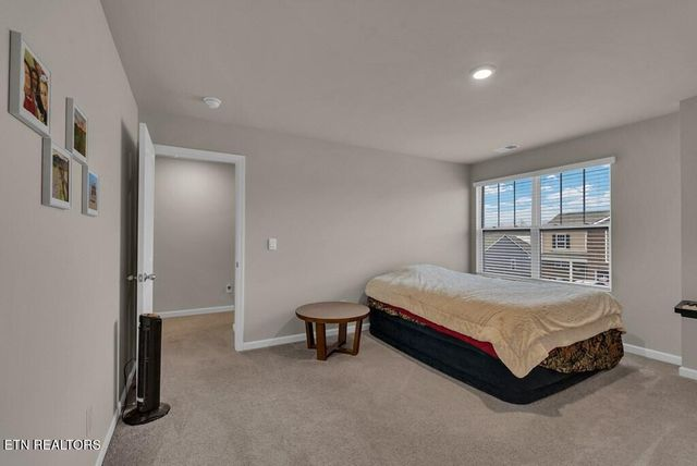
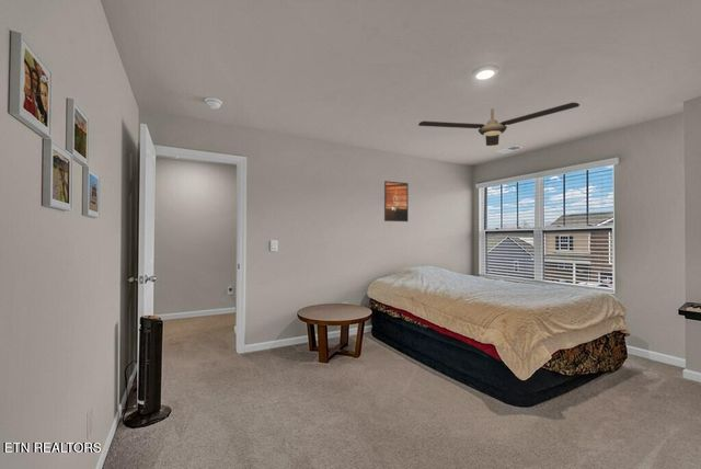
+ ceiling fan [417,102,581,147]
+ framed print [383,180,410,222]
